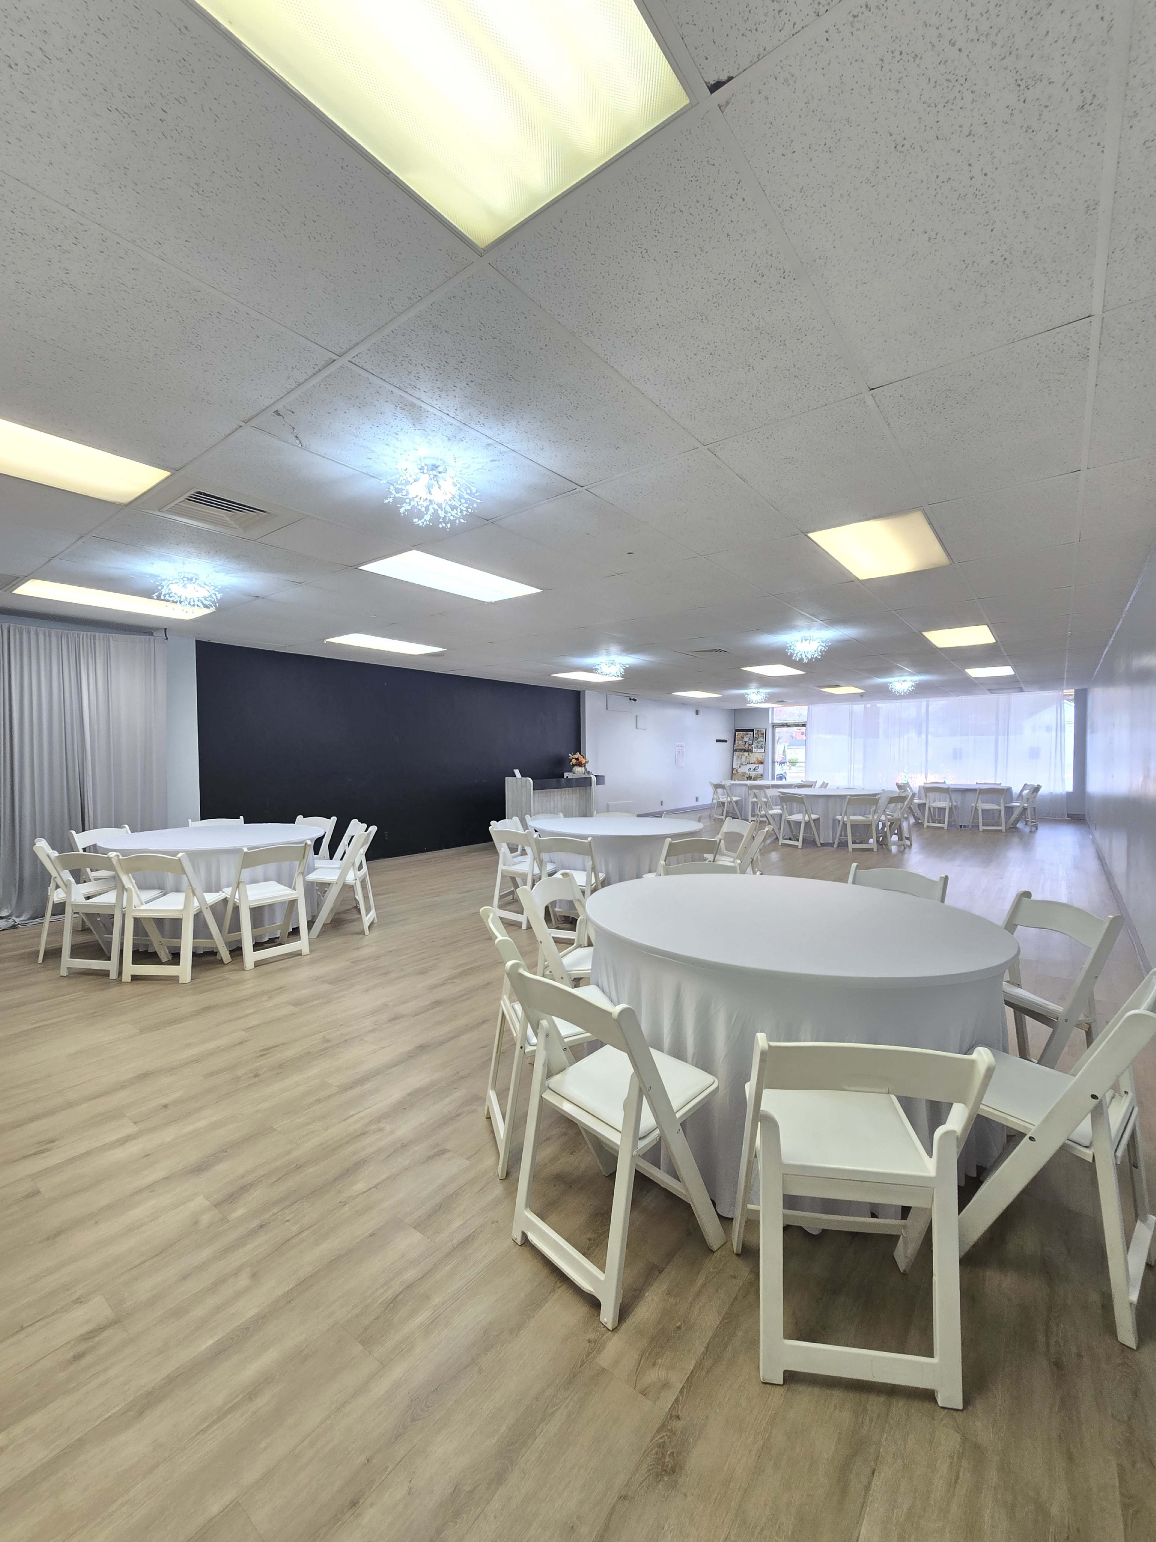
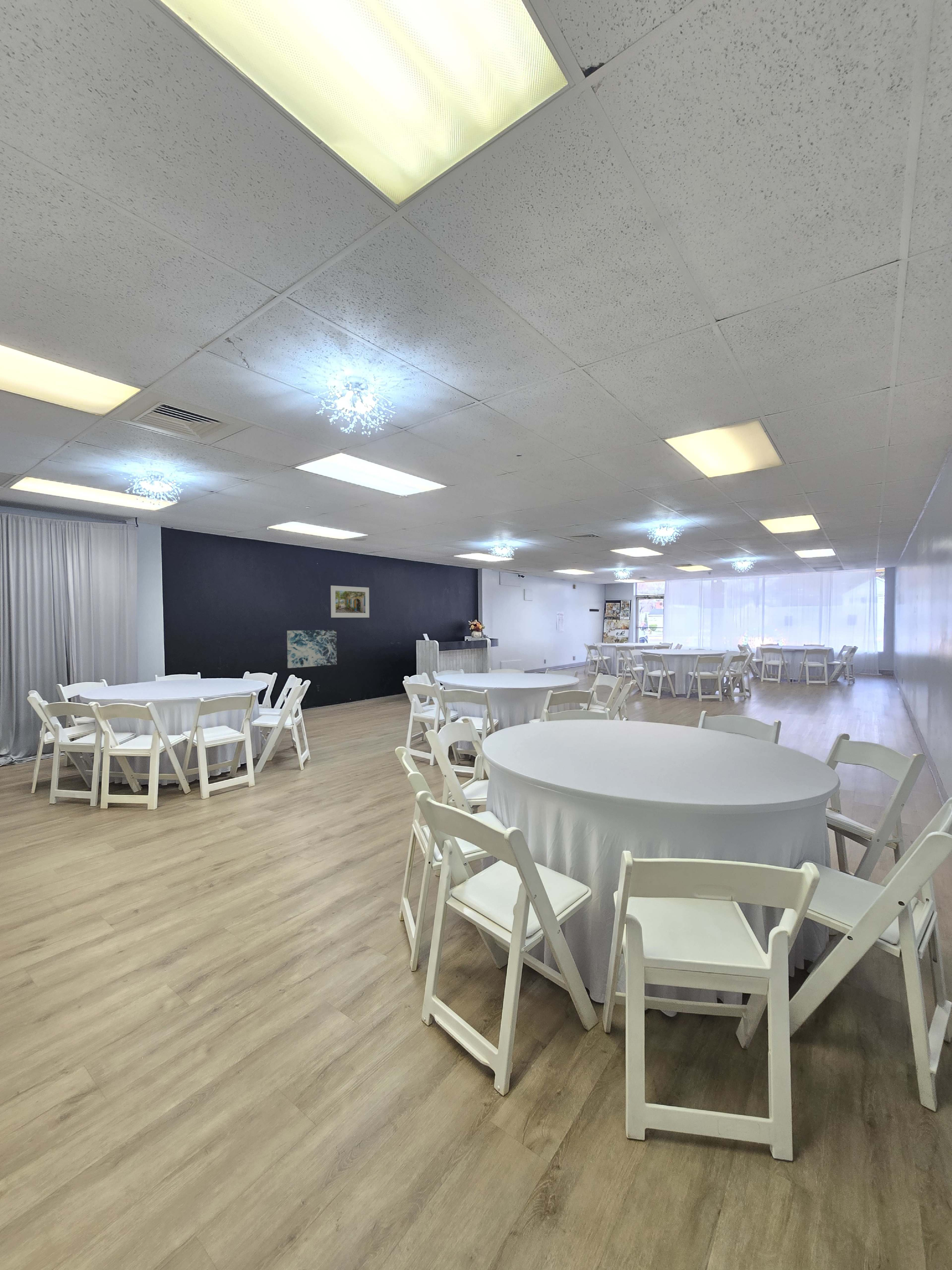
+ wall art [287,629,337,668]
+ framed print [330,585,370,618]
